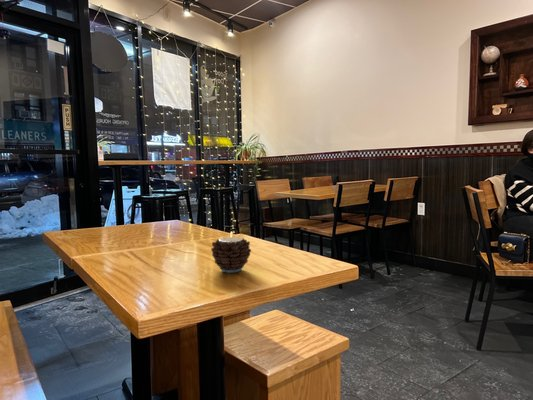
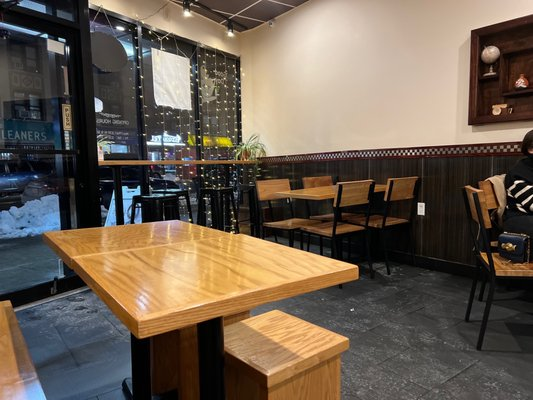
- candle [210,232,252,274]
